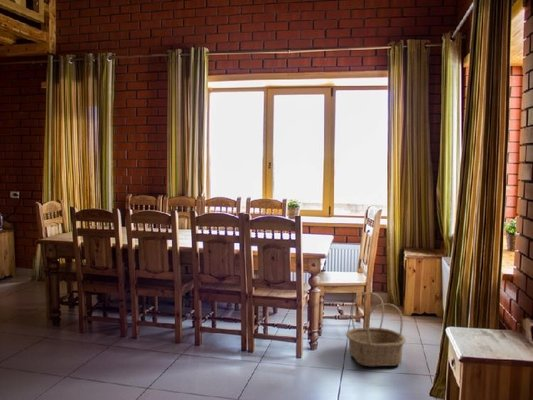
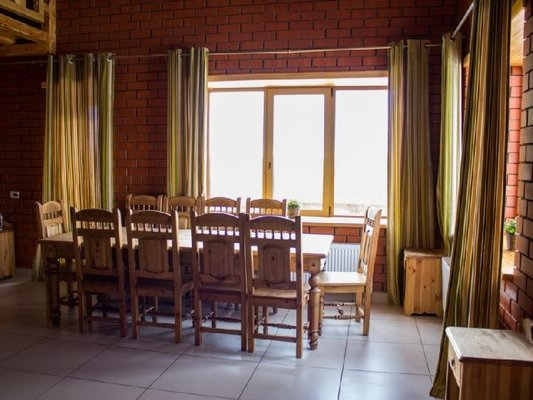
- basket [345,291,407,367]
